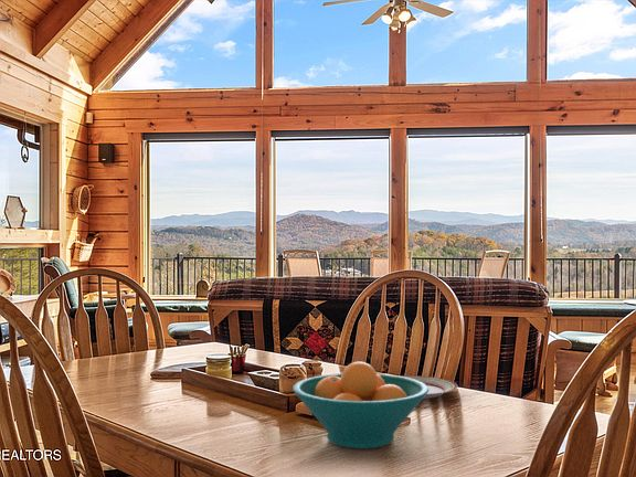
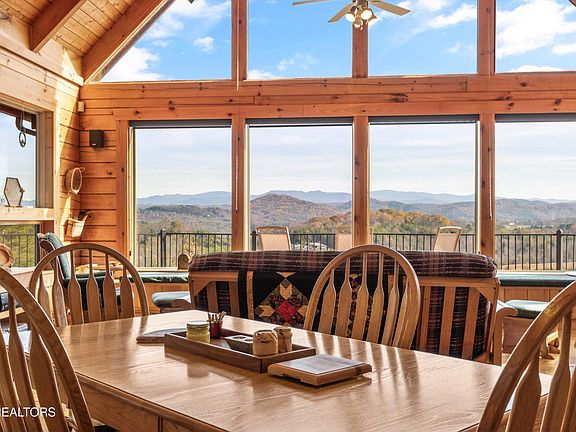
- plate [398,374,458,400]
- fruit bowl [292,361,428,449]
